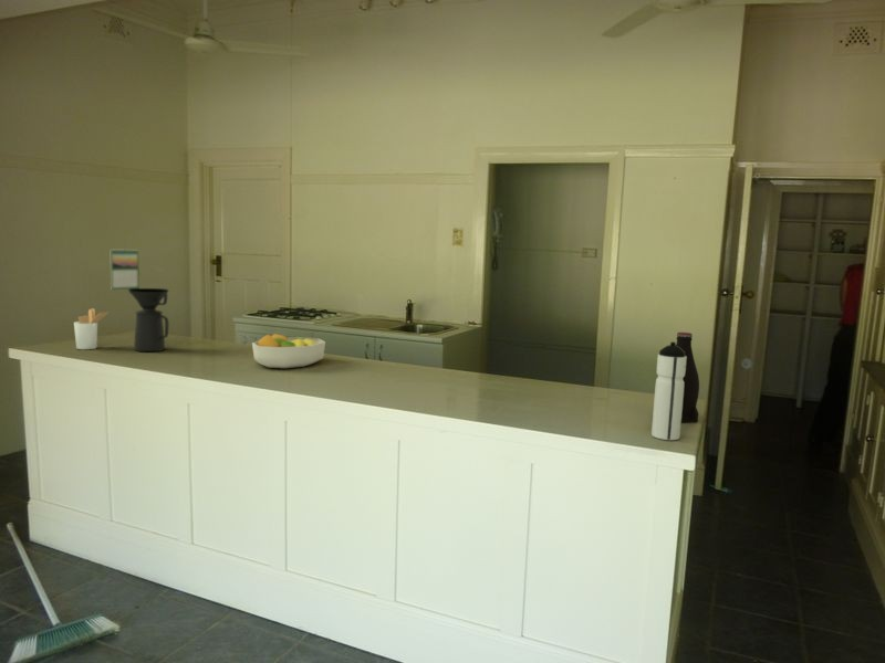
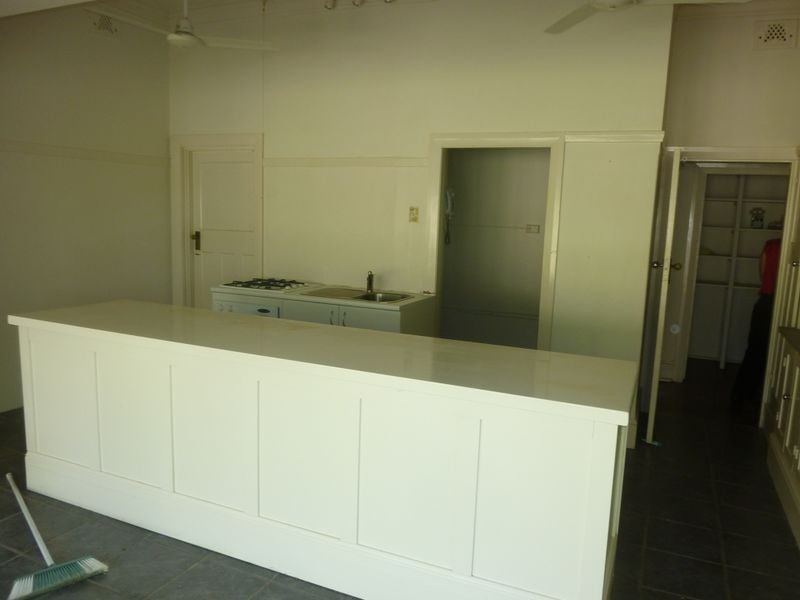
- bottle [676,332,700,423]
- fruit bowl [251,333,326,369]
- coffee maker [127,287,169,352]
- utensil holder [73,307,111,350]
- calendar [110,248,140,291]
- water bottle [650,340,687,441]
